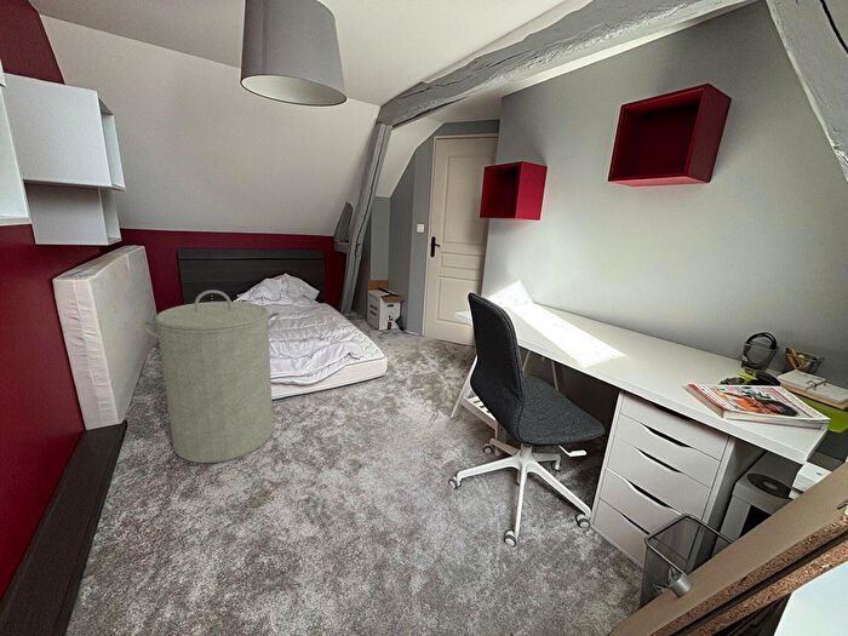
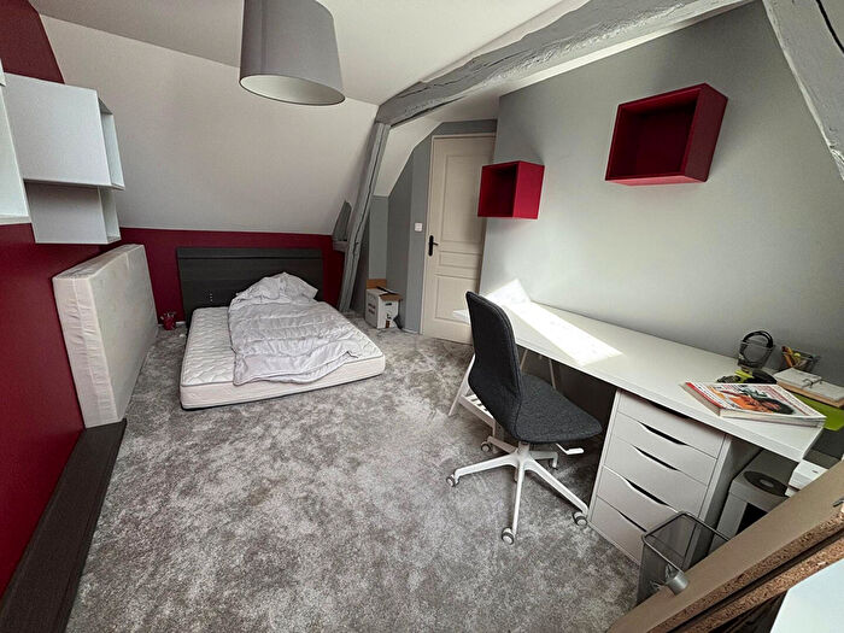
- laundry hamper [141,290,281,464]
